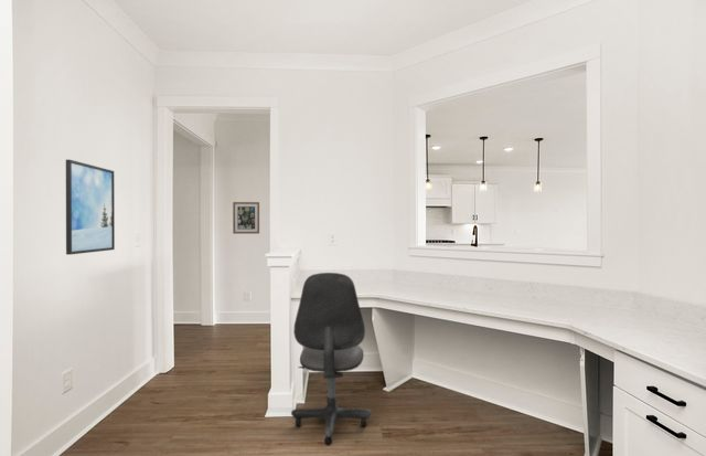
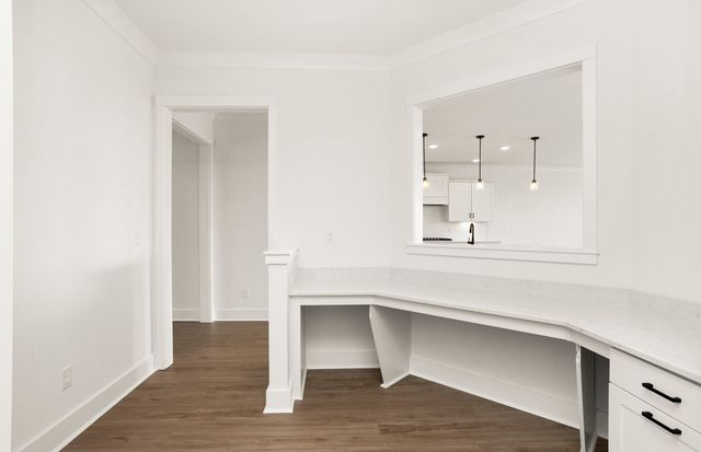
- office chair [290,272,373,447]
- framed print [65,159,116,256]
- wall art [232,201,260,235]
